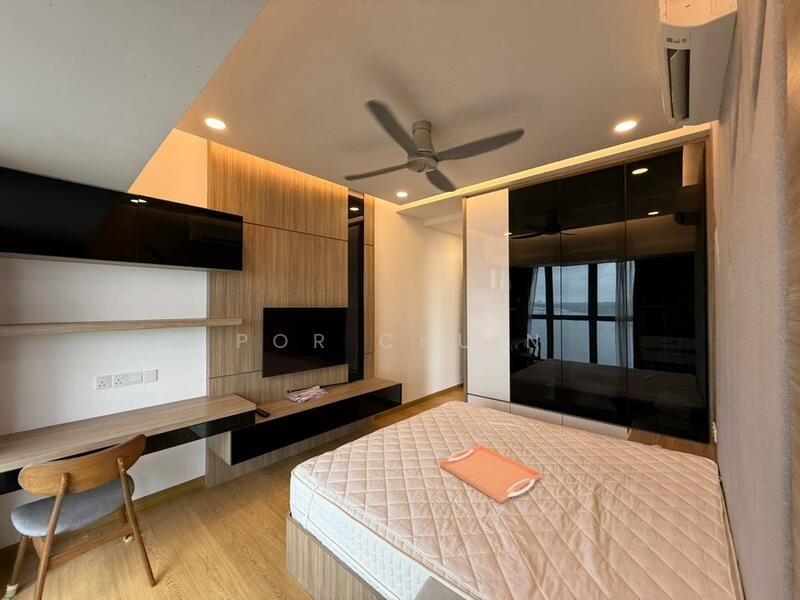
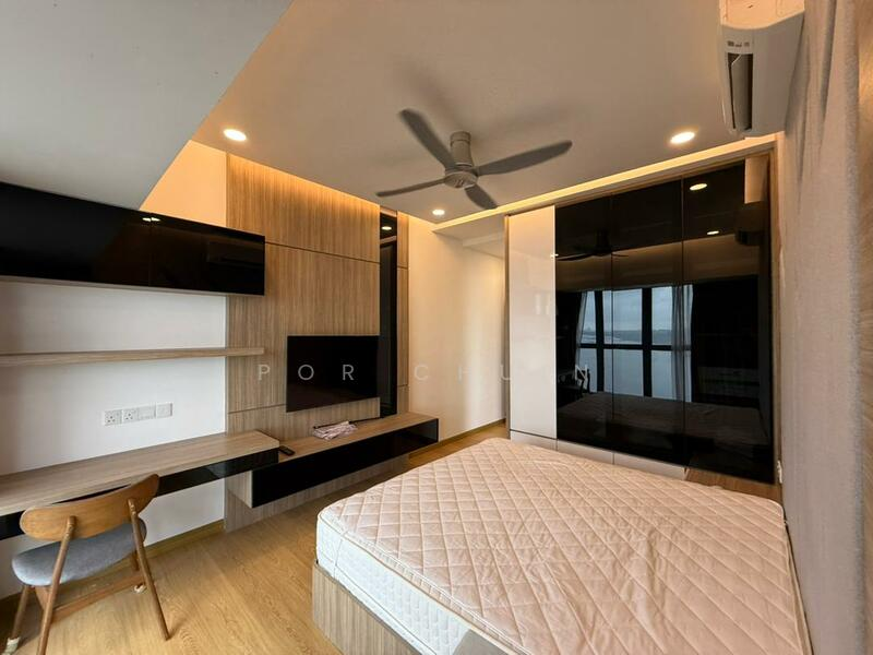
- serving tray [439,444,542,504]
